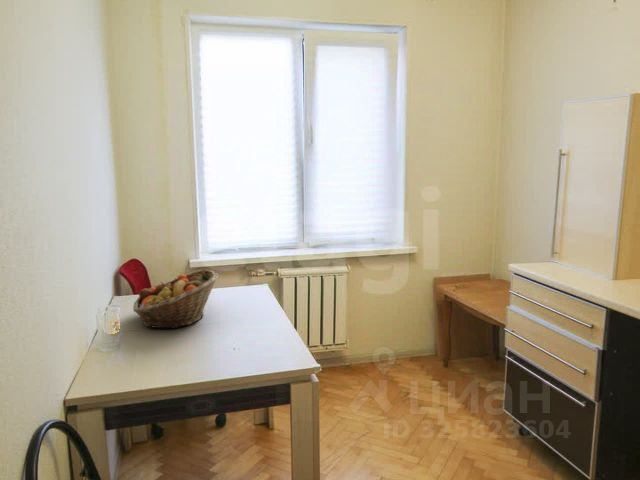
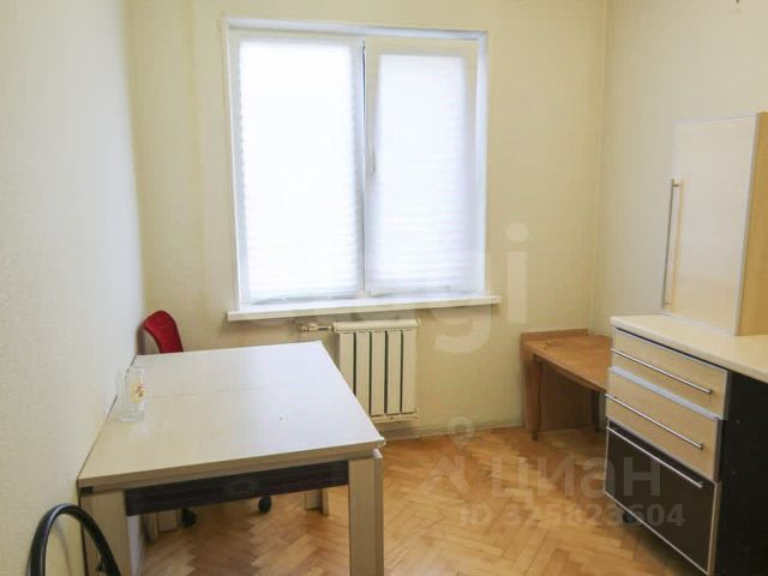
- fruit basket [132,268,220,330]
